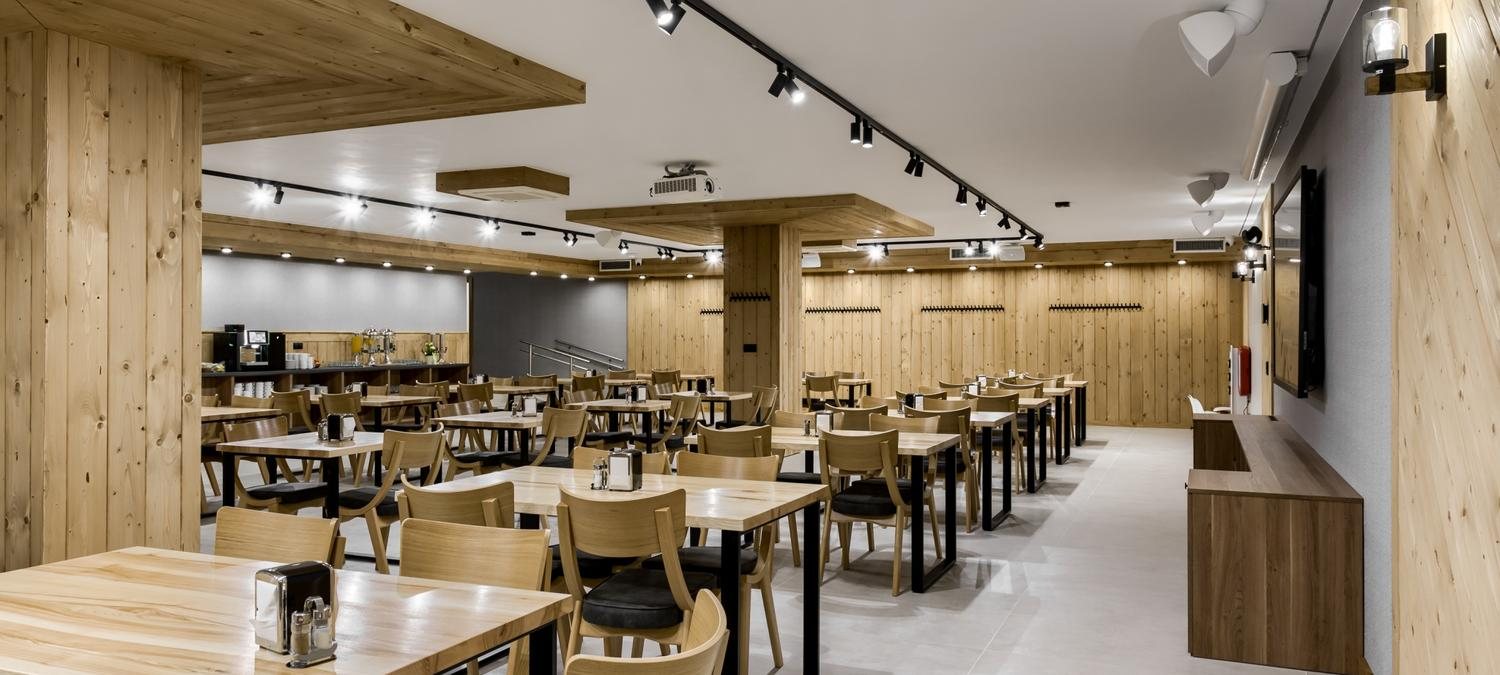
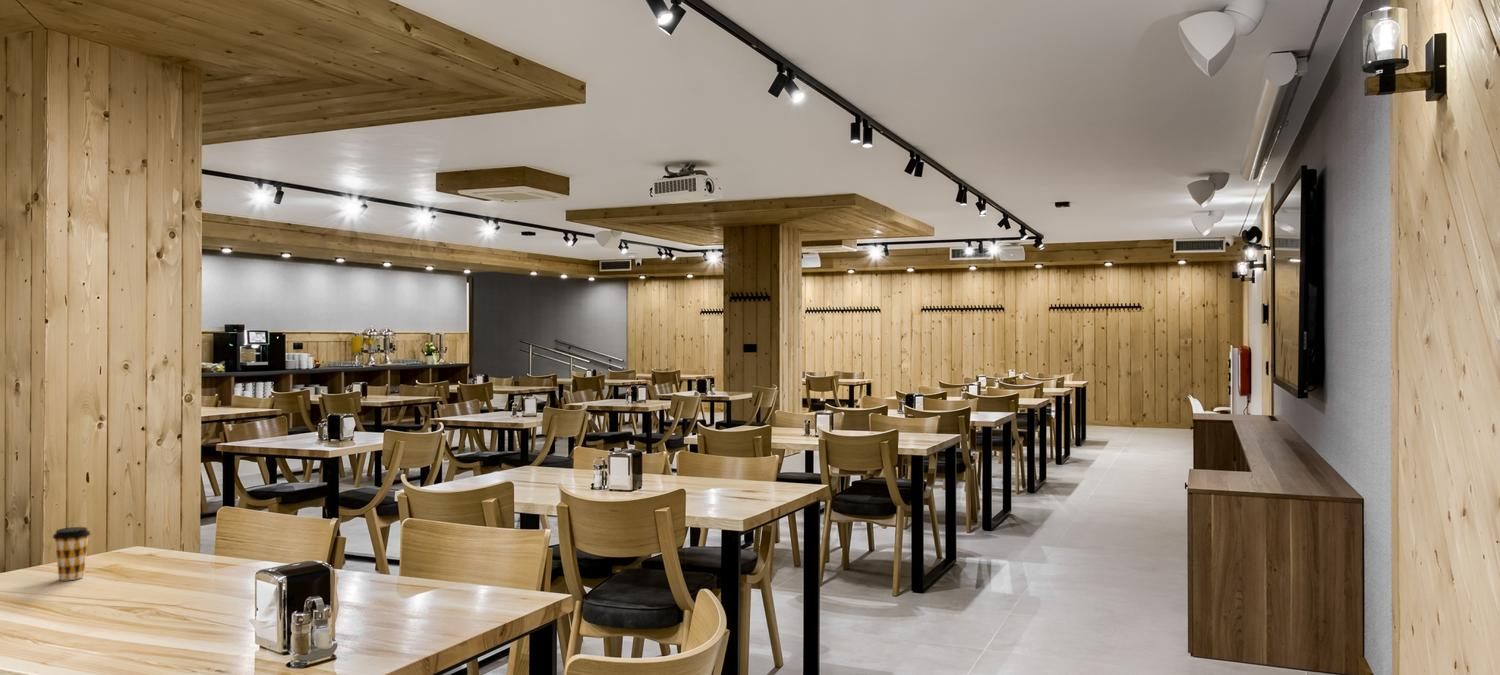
+ coffee cup [52,526,92,581]
